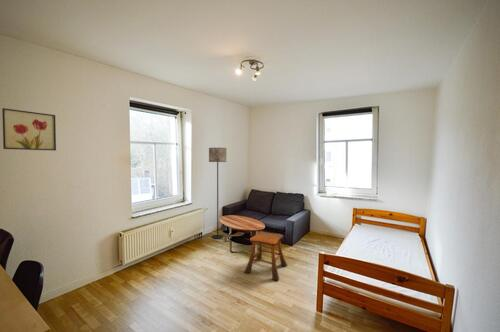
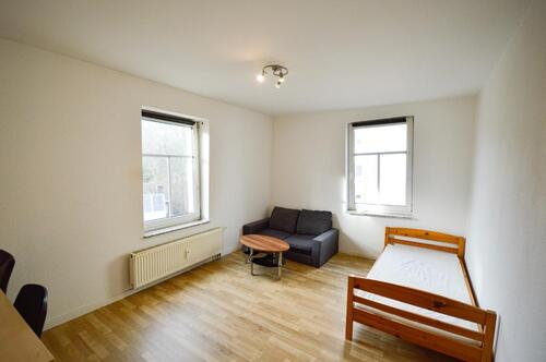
- stool [243,230,288,281]
- wall art [1,107,57,151]
- floor lamp [208,147,227,240]
